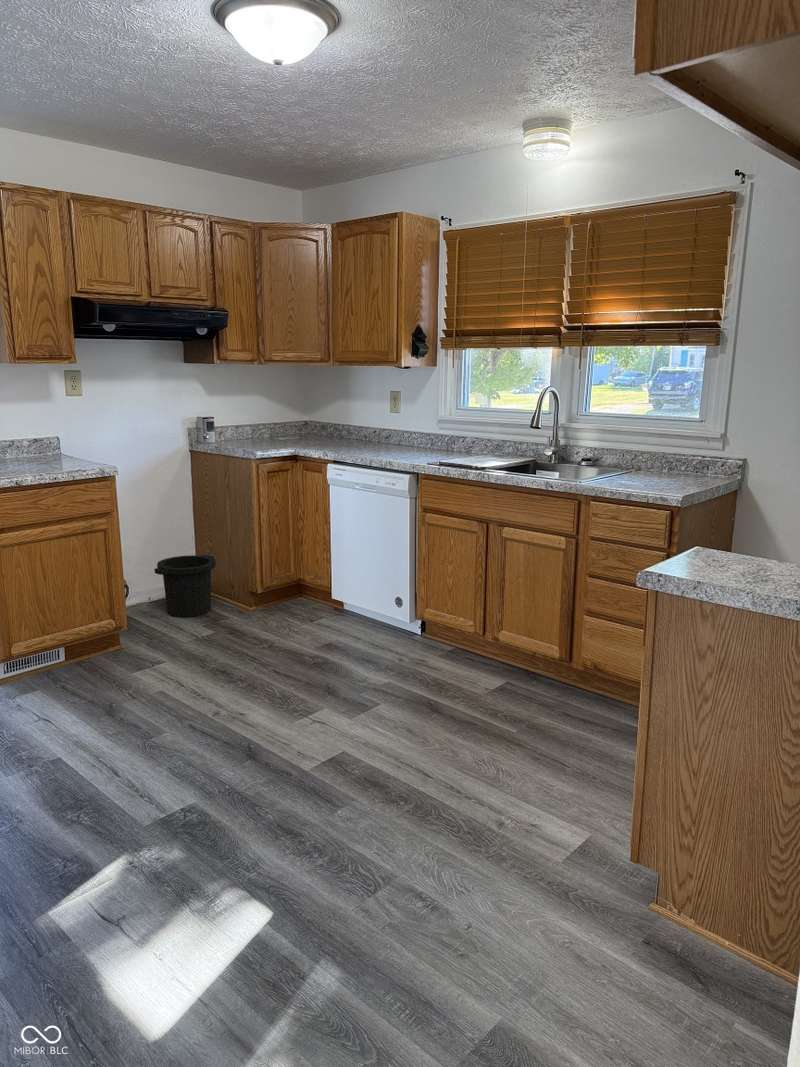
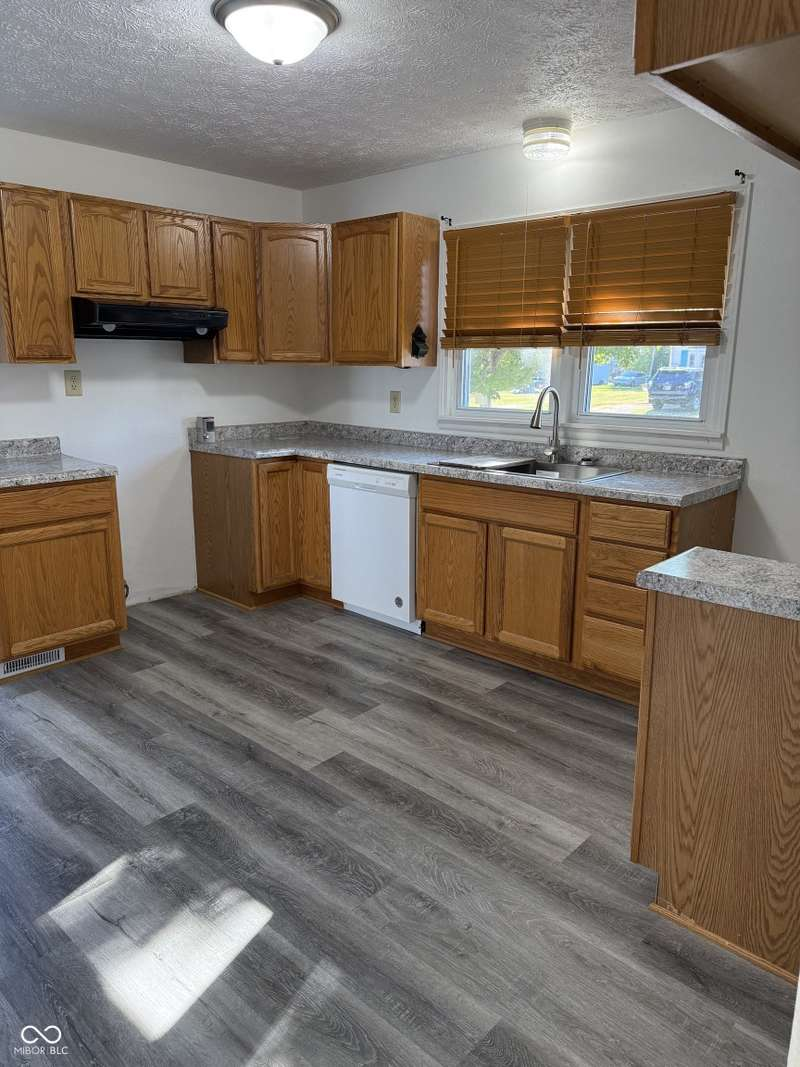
- trash can [153,554,217,618]
